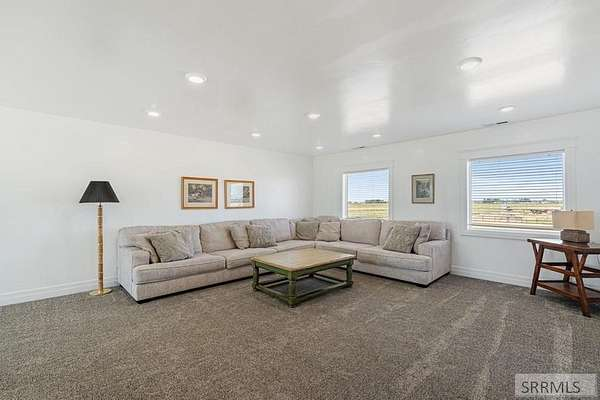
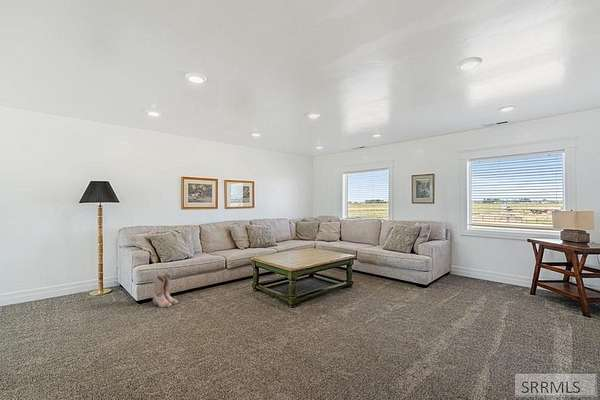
+ boots [152,272,179,309]
